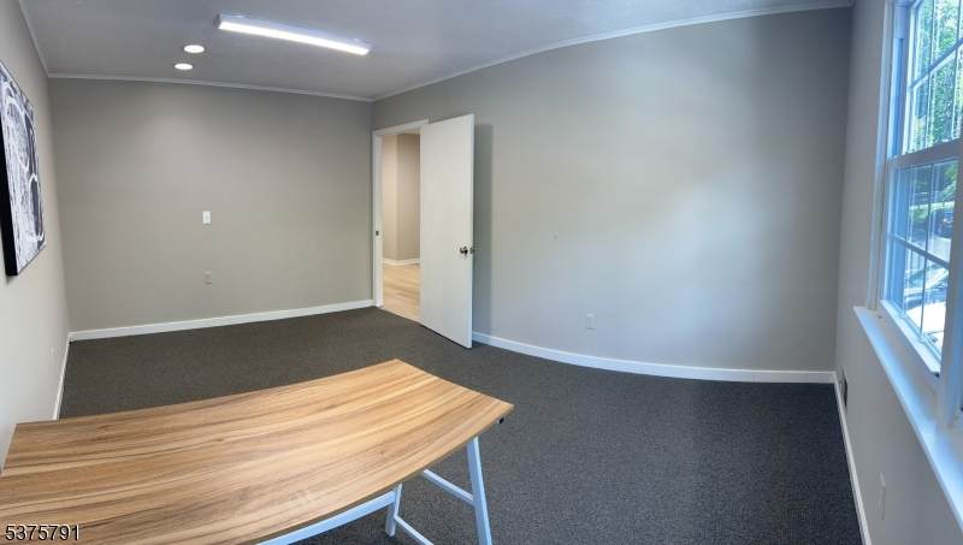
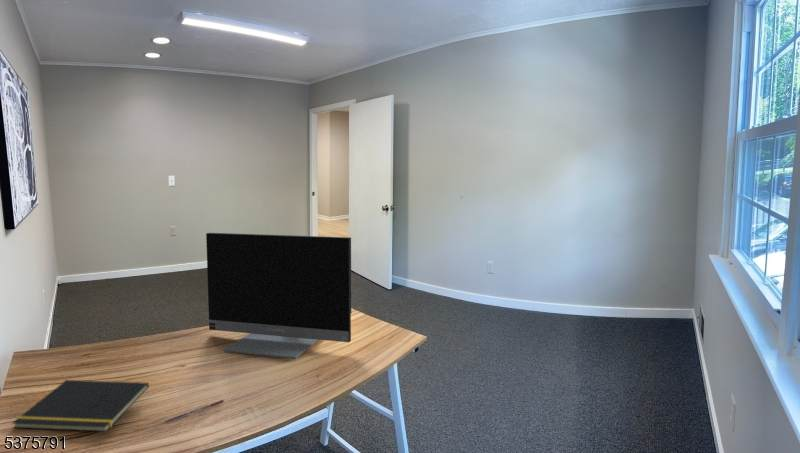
+ pen [164,399,225,423]
+ monitor [205,232,352,360]
+ notepad [11,379,150,433]
